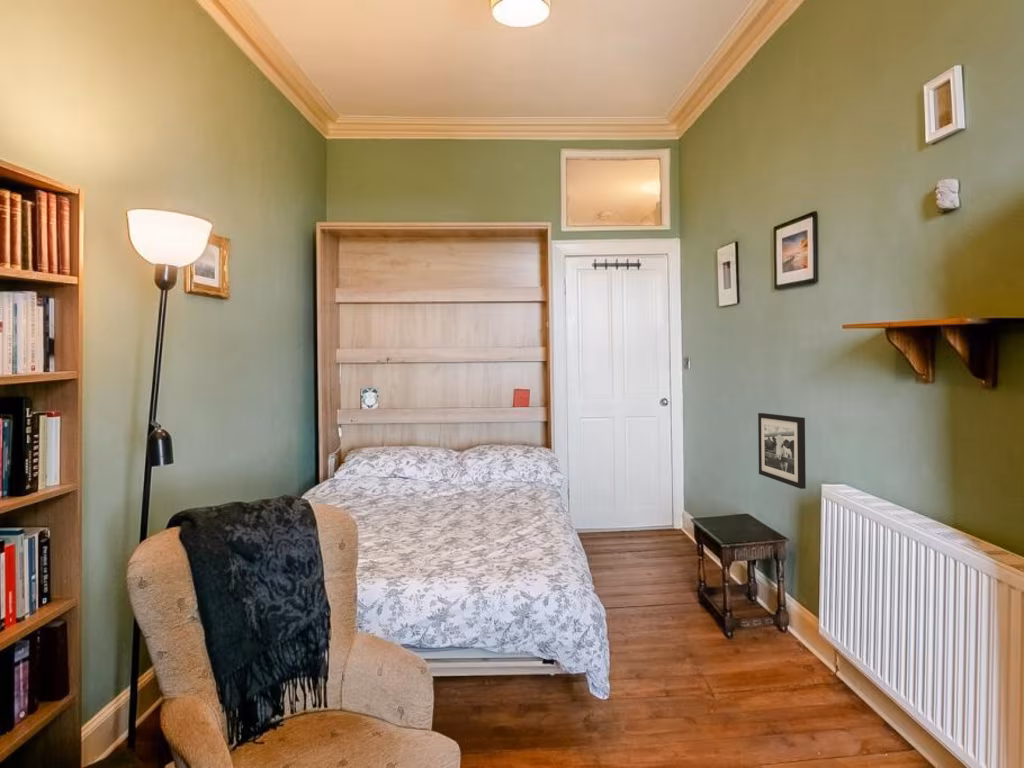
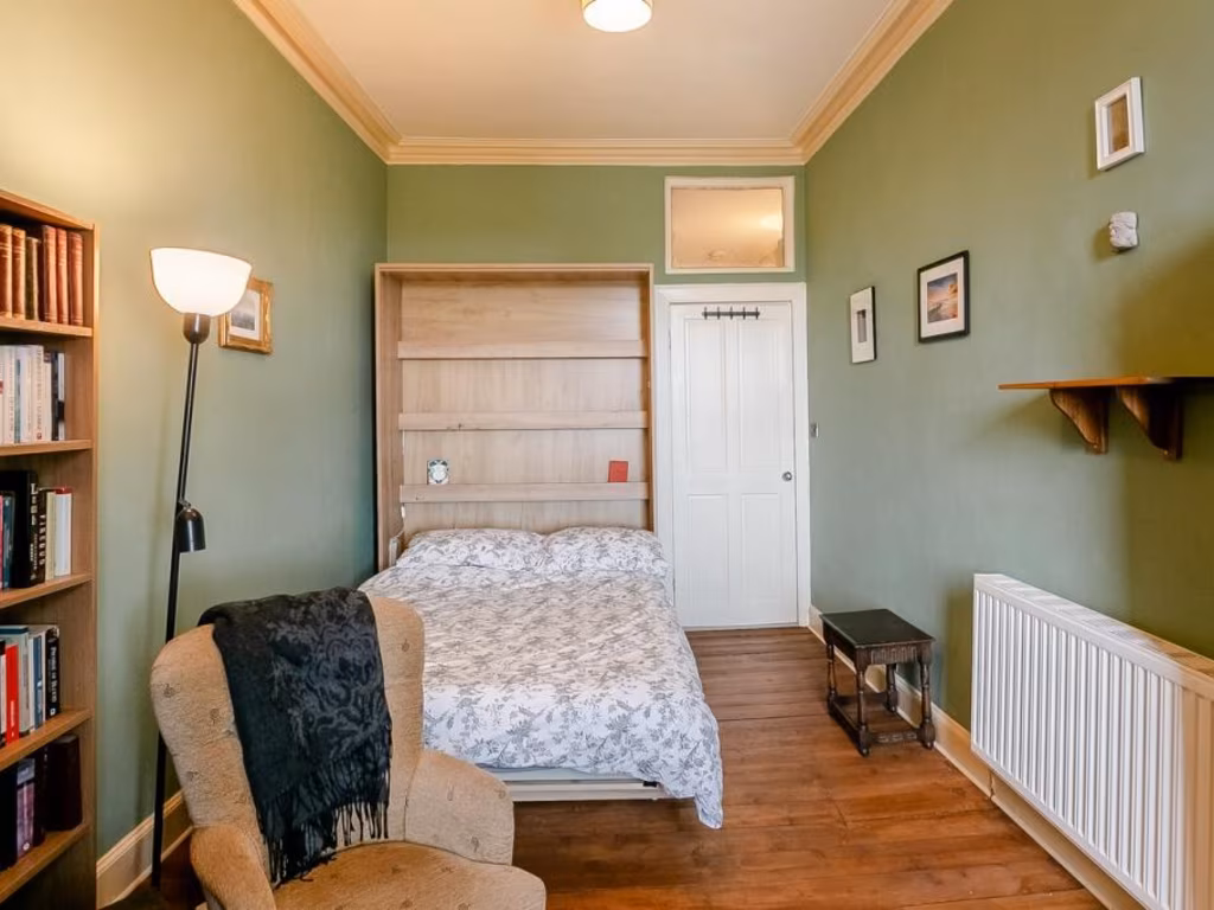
- picture frame [757,412,807,490]
